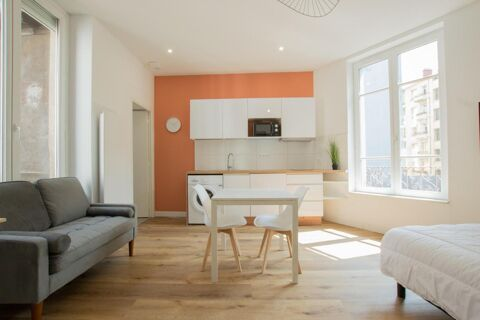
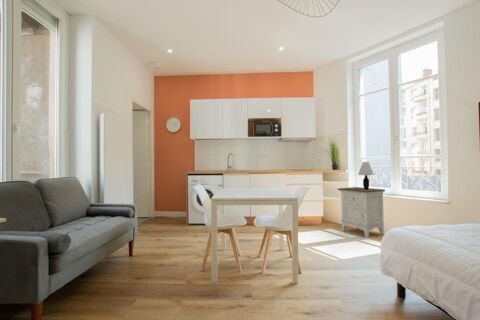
+ table lamp [357,161,375,190]
+ nightstand [336,186,386,239]
